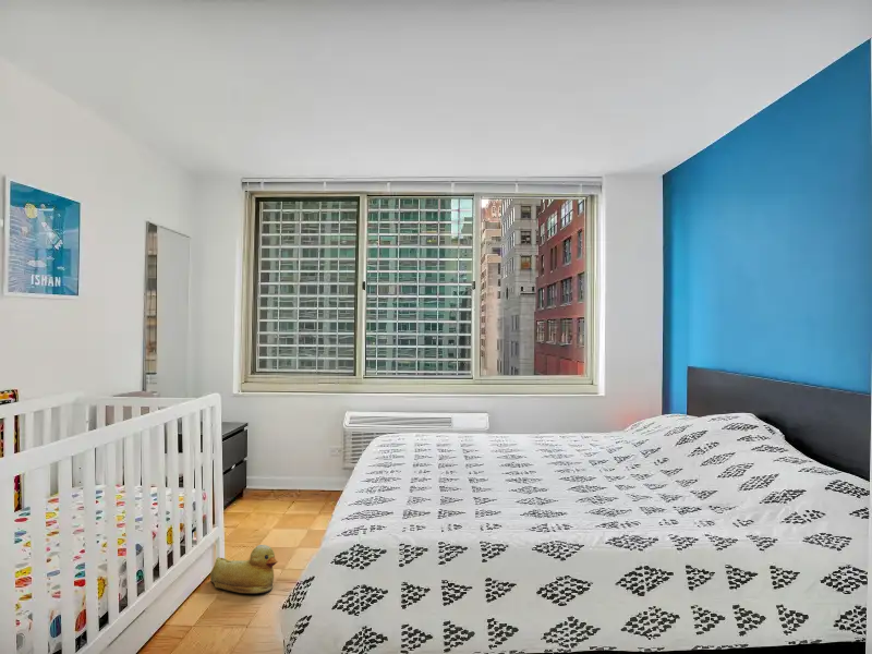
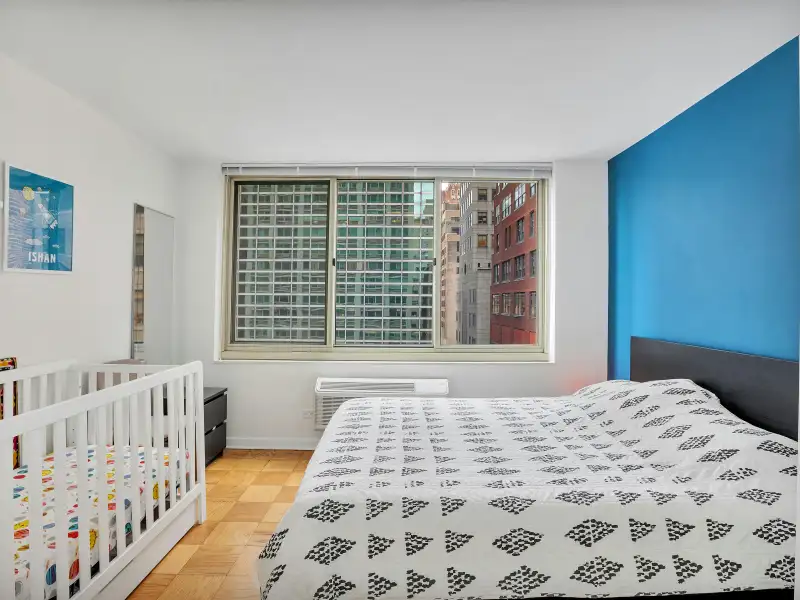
- rubber duck [209,544,279,594]
